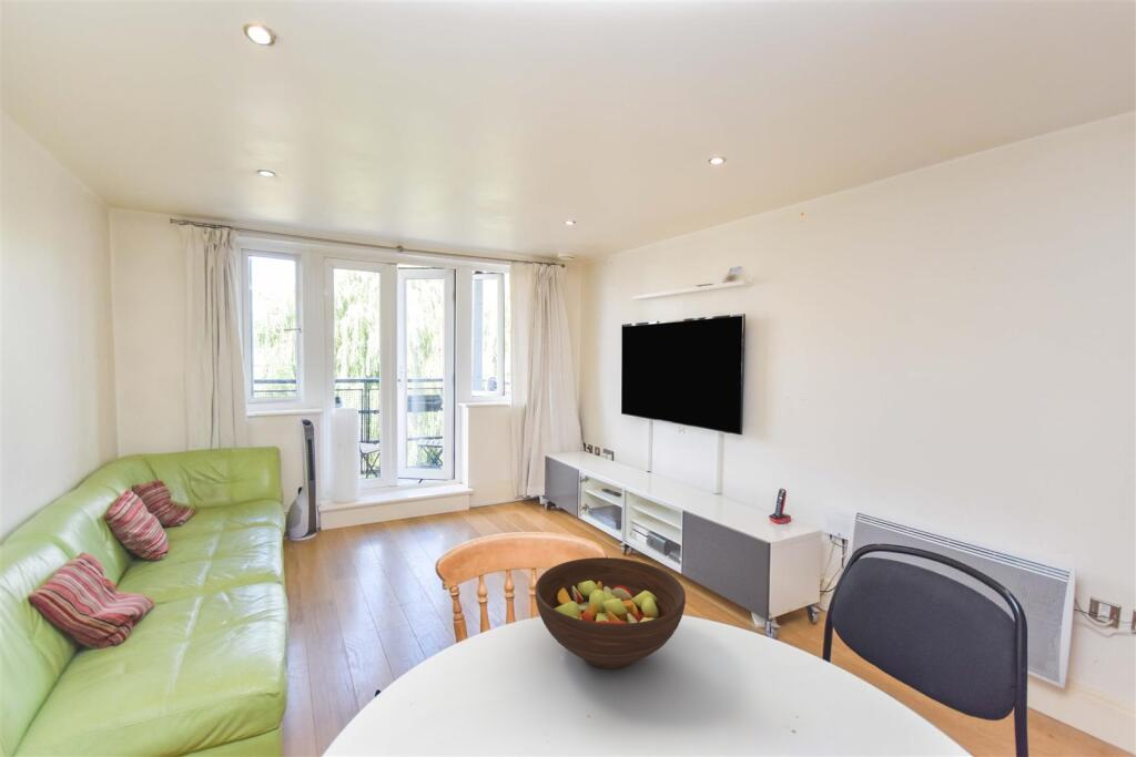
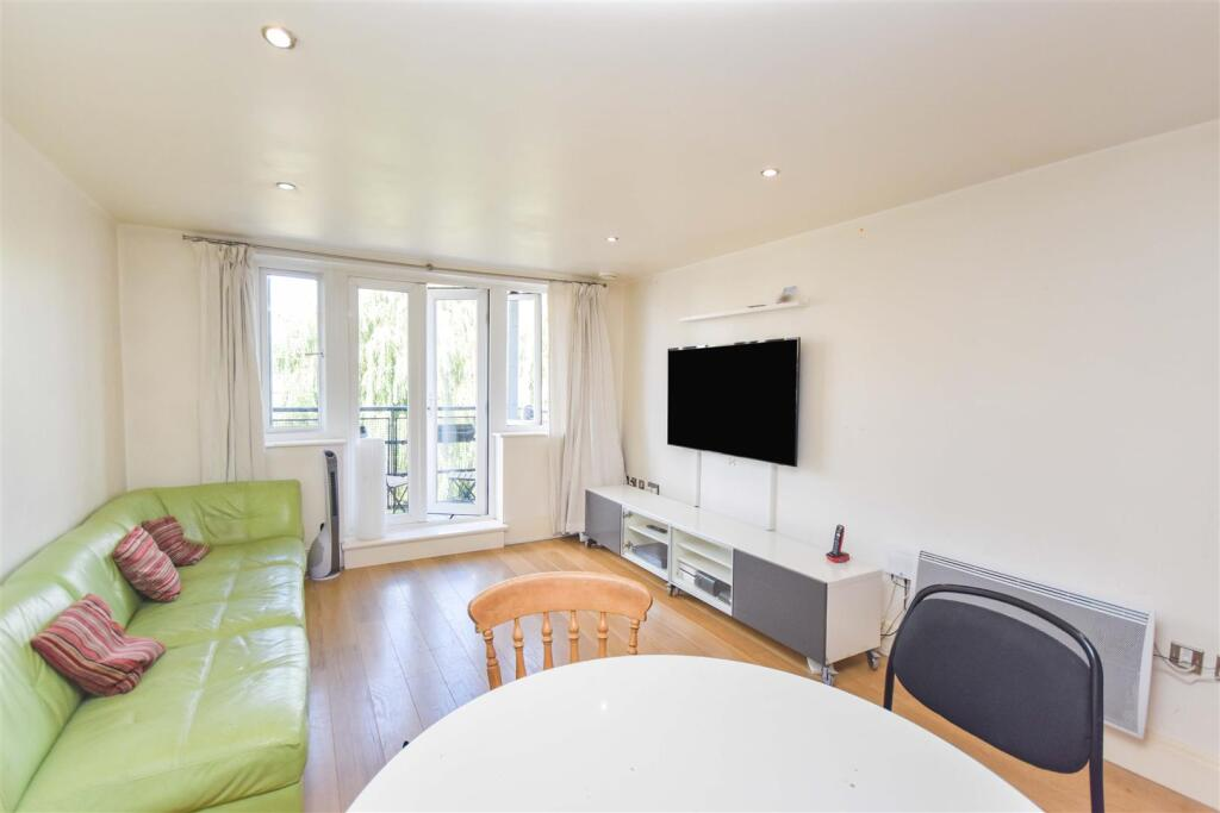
- fruit bowl [534,556,687,671]
